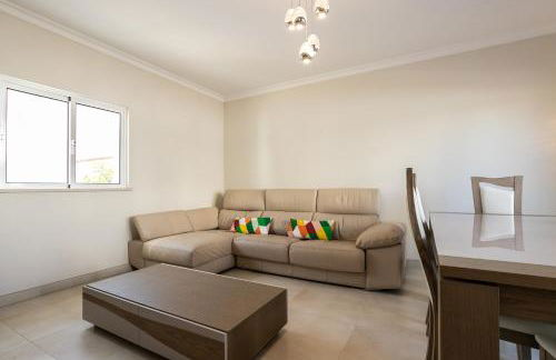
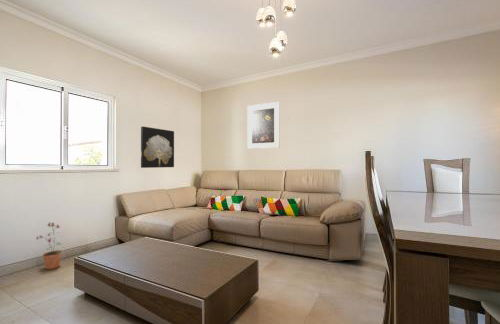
+ potted plant [35,221,63,270]
+ wall art [140,126,175,169]
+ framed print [246,101,281,150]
